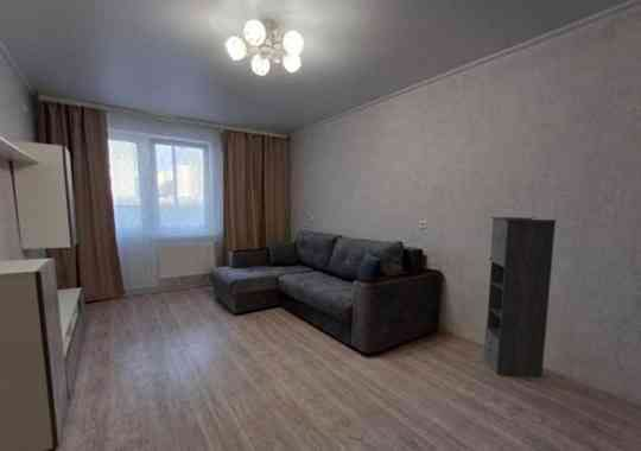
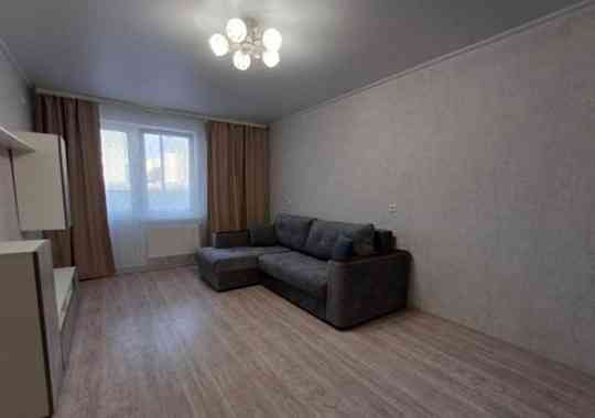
- storage cabinet [483,216,558,379]
